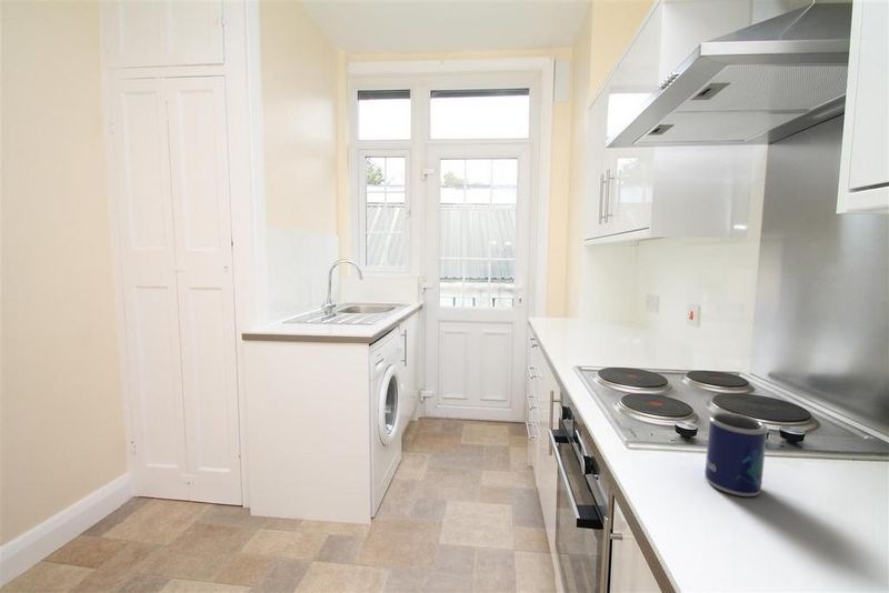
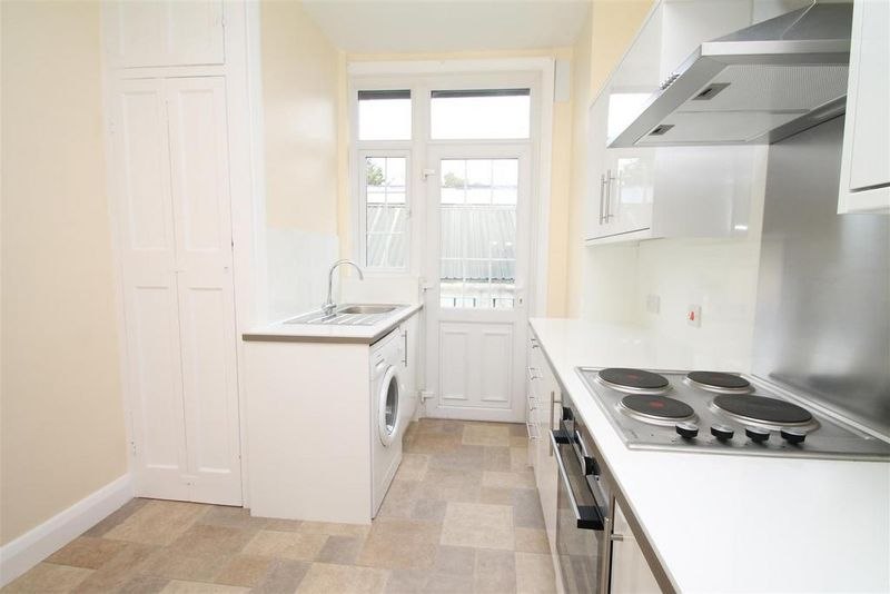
- mug [703,412,768,497]
